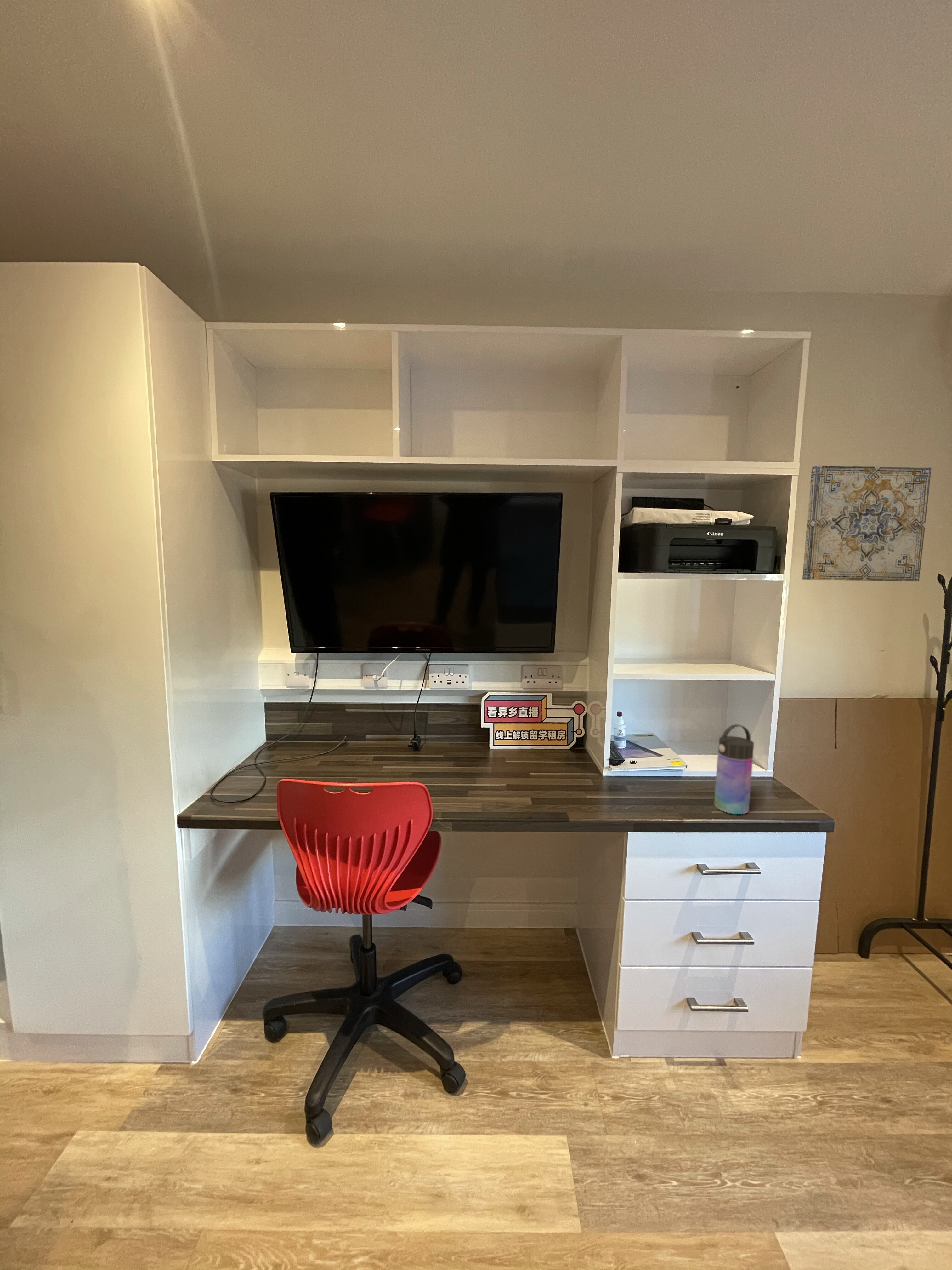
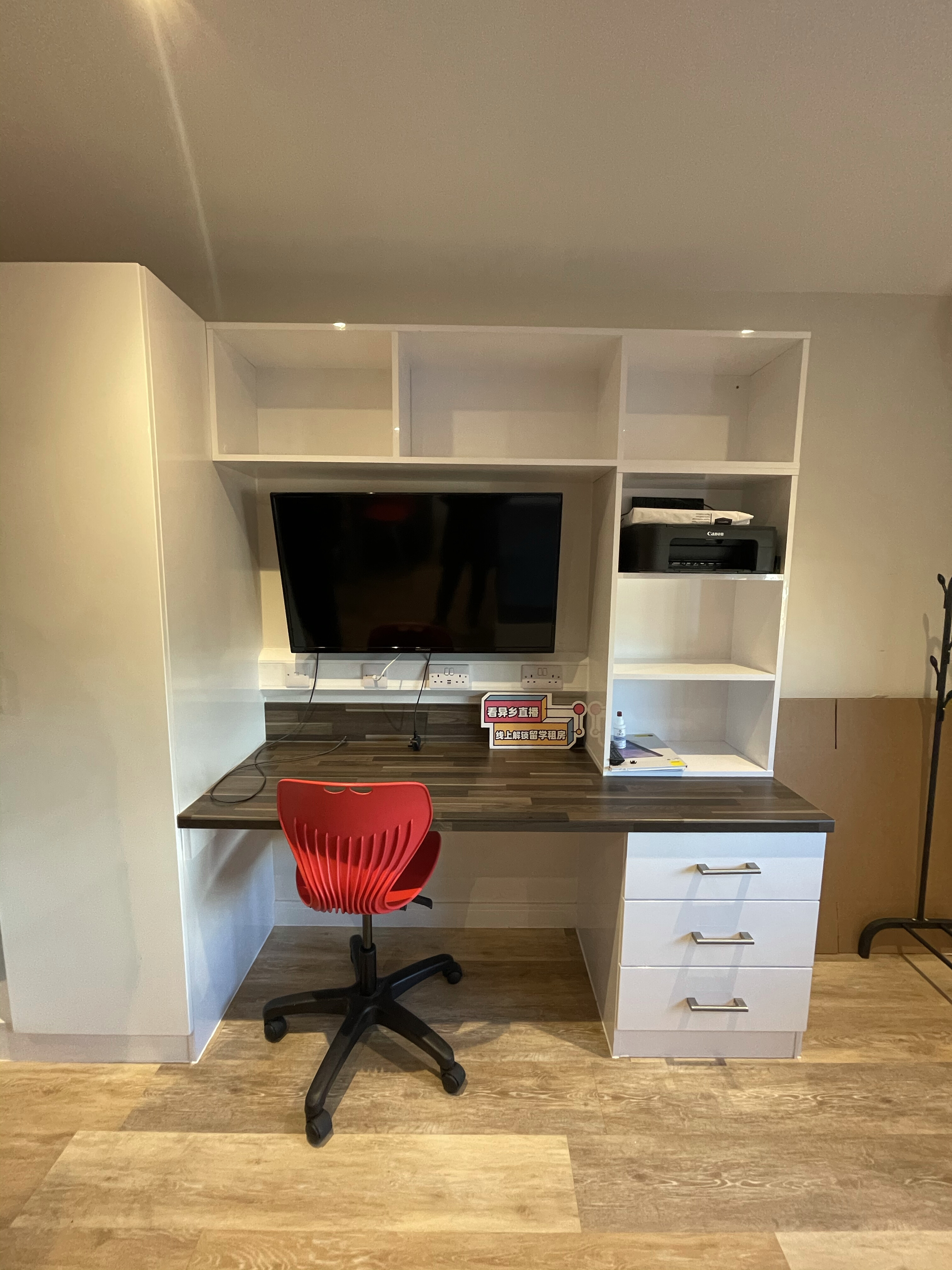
- water bottle [714,724,754,815]
- wall art [802,465,932,582]
